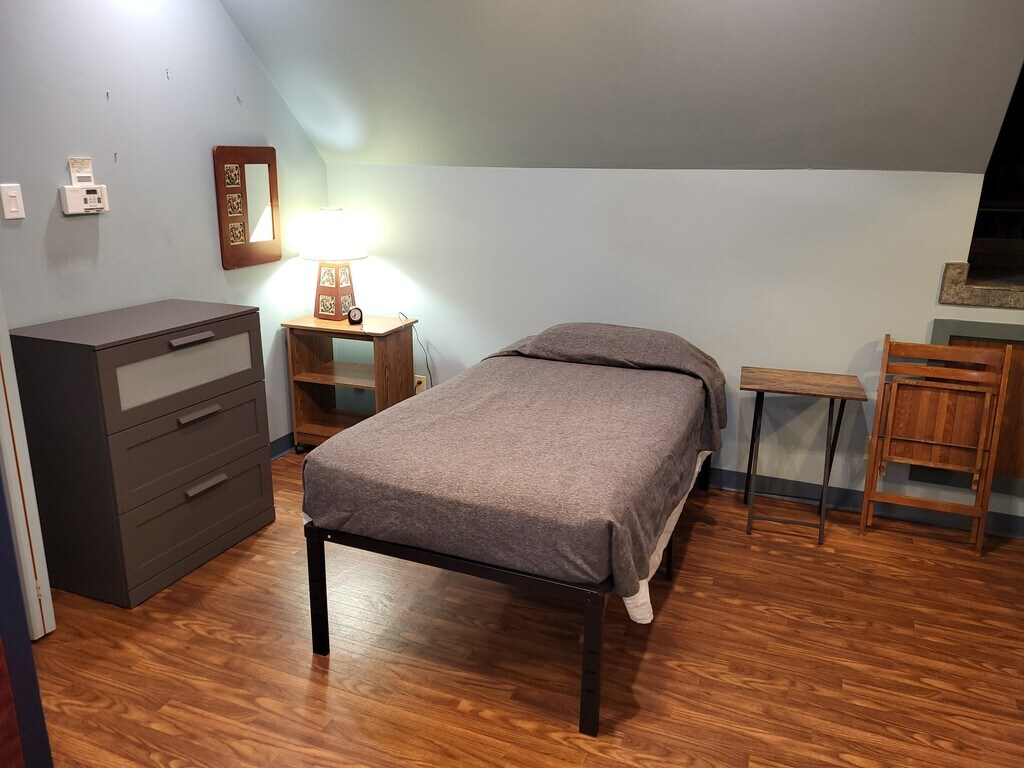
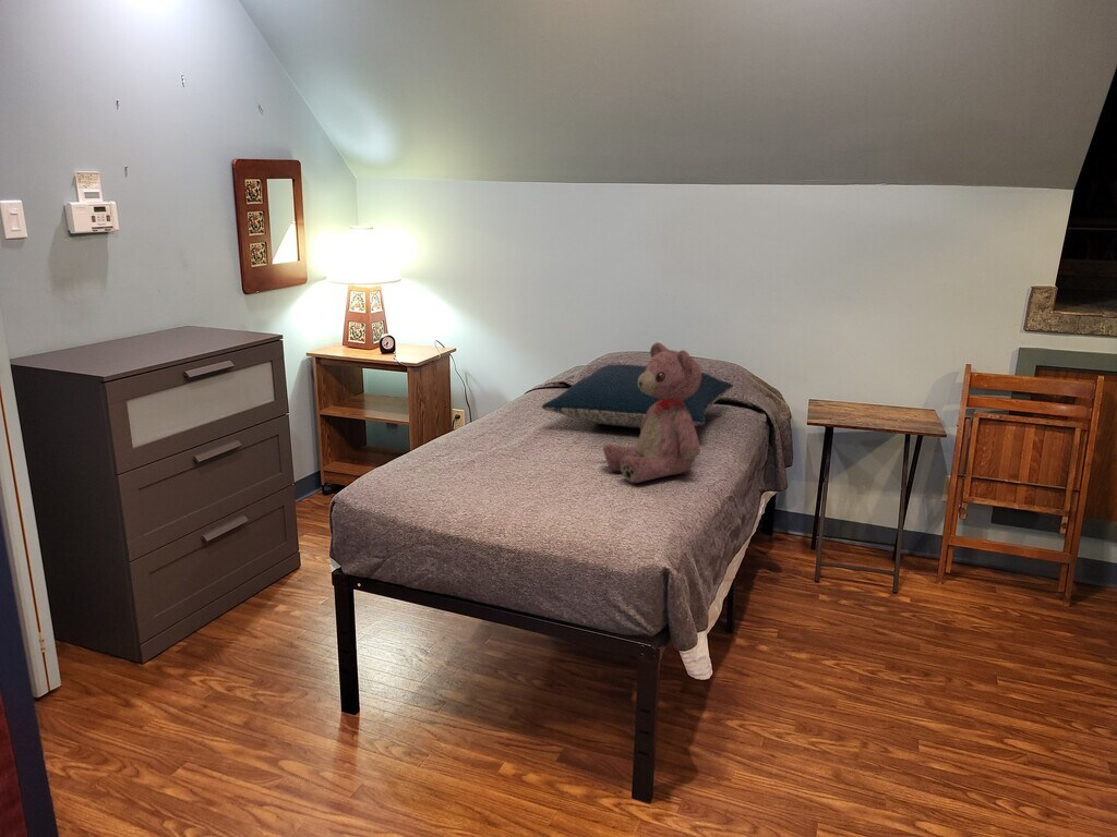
+ teddy bear [602,341,702,484]
+ pillow [541,363,734,429]
